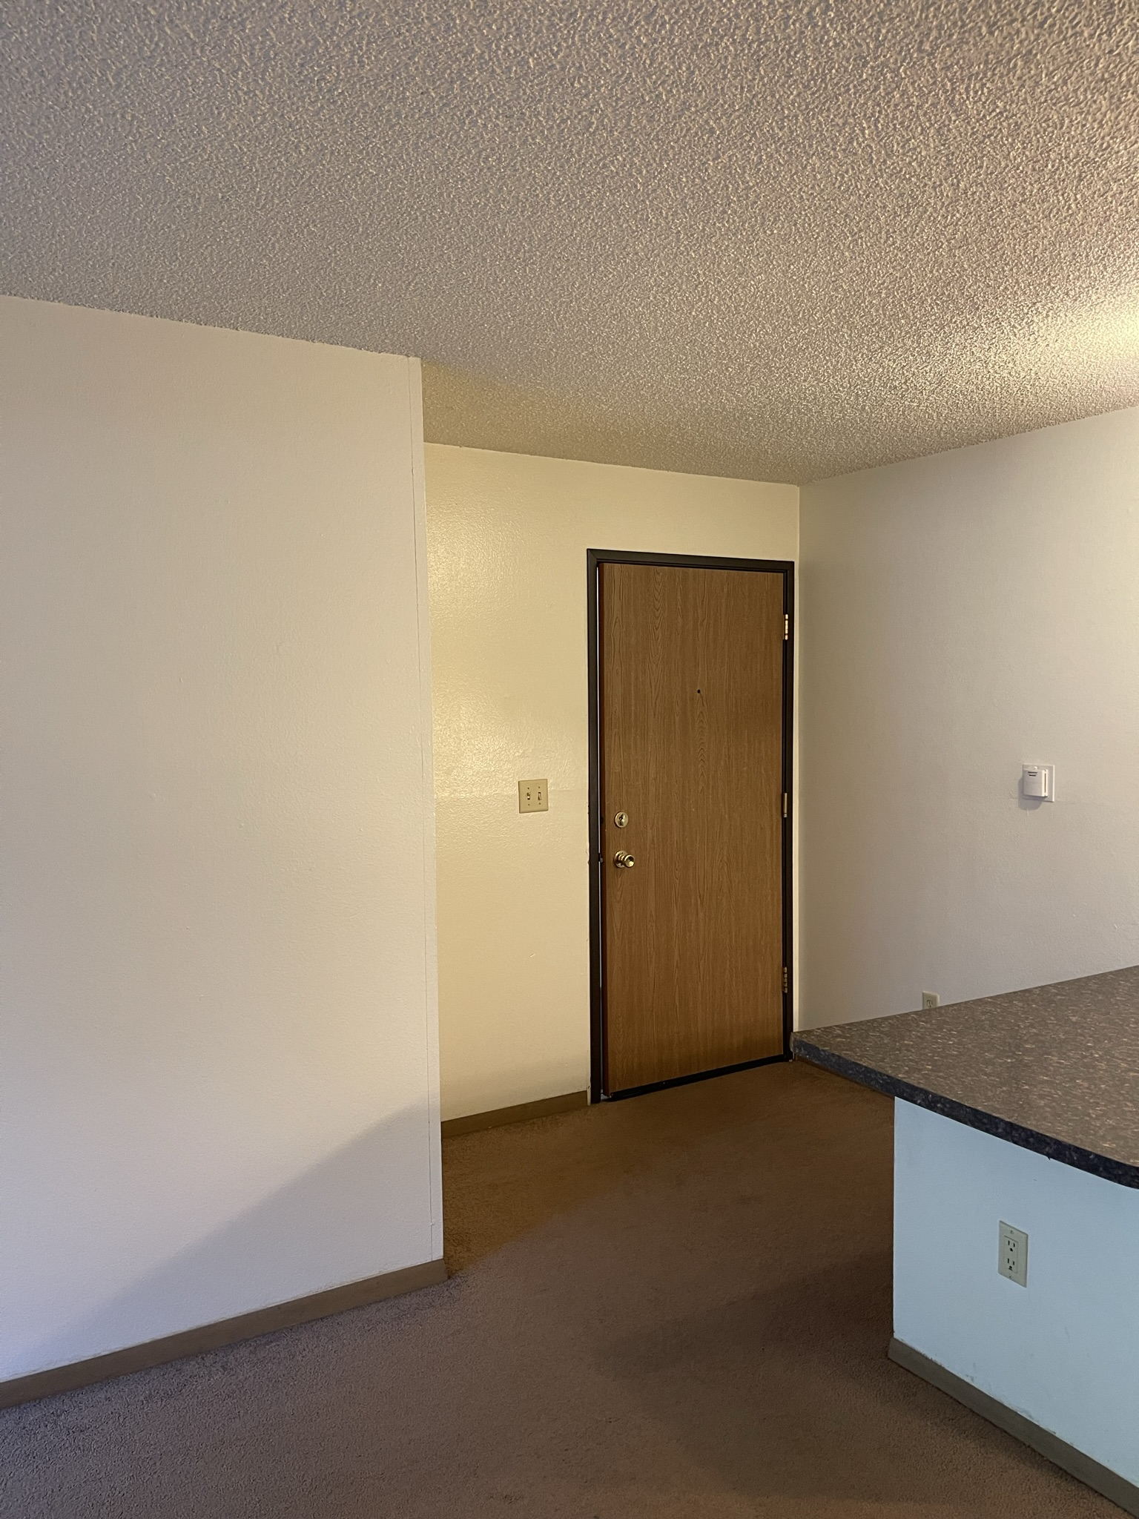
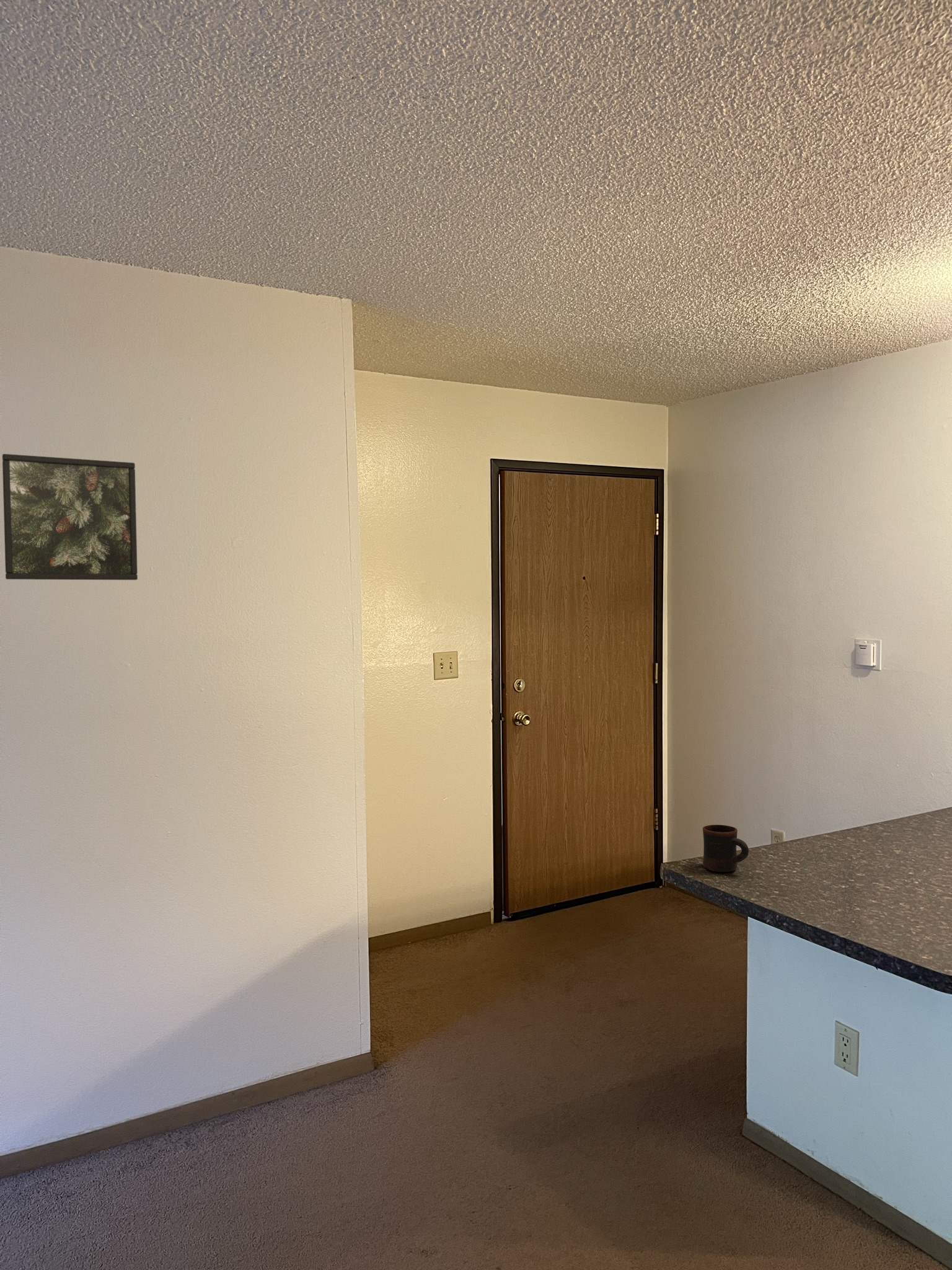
+ mug [702,824,749,873]
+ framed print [2,453,138,580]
